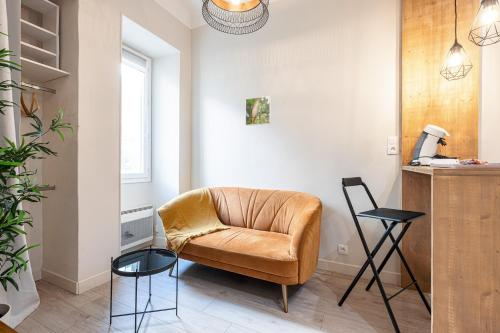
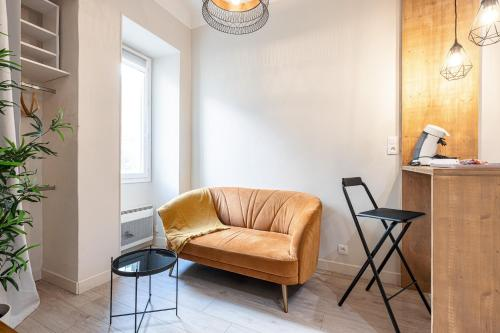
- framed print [244,95,272,127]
